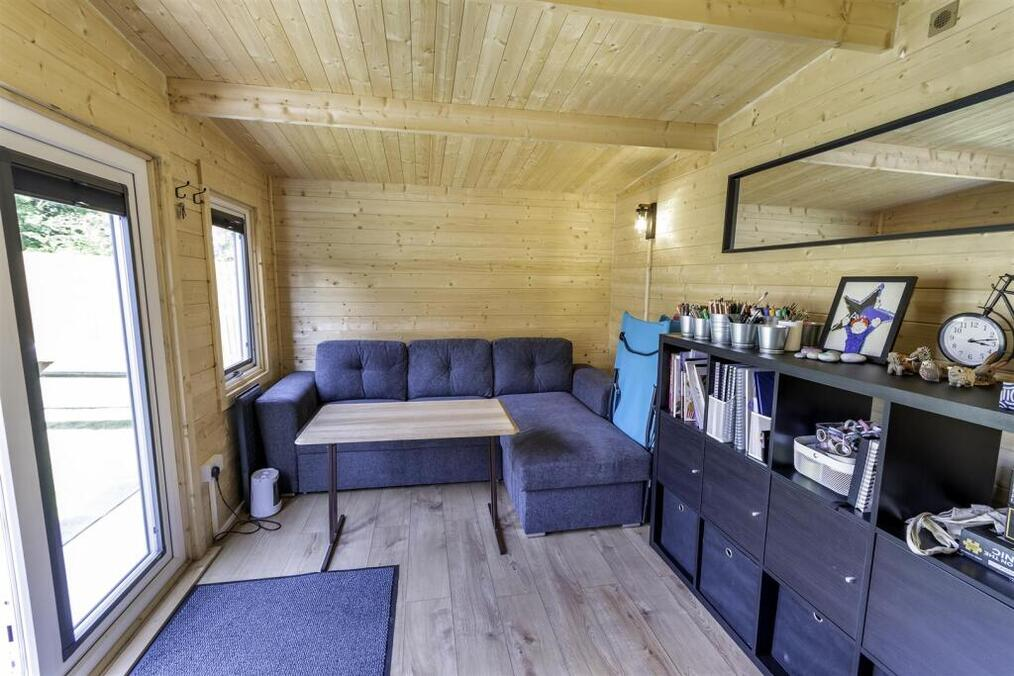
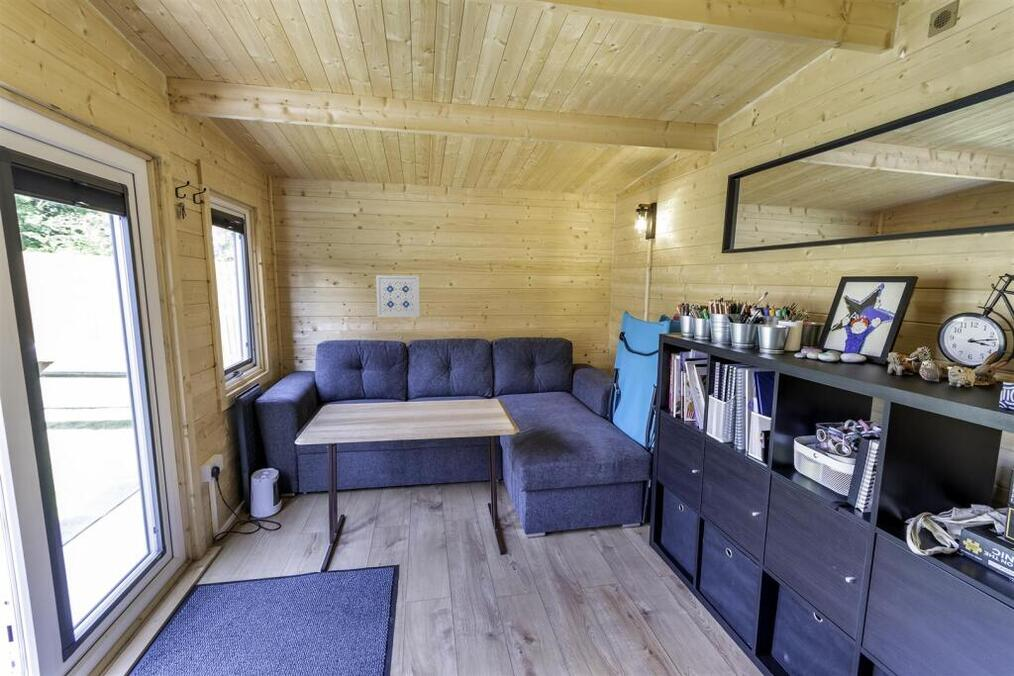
+ wall art [375,274,421,318]
